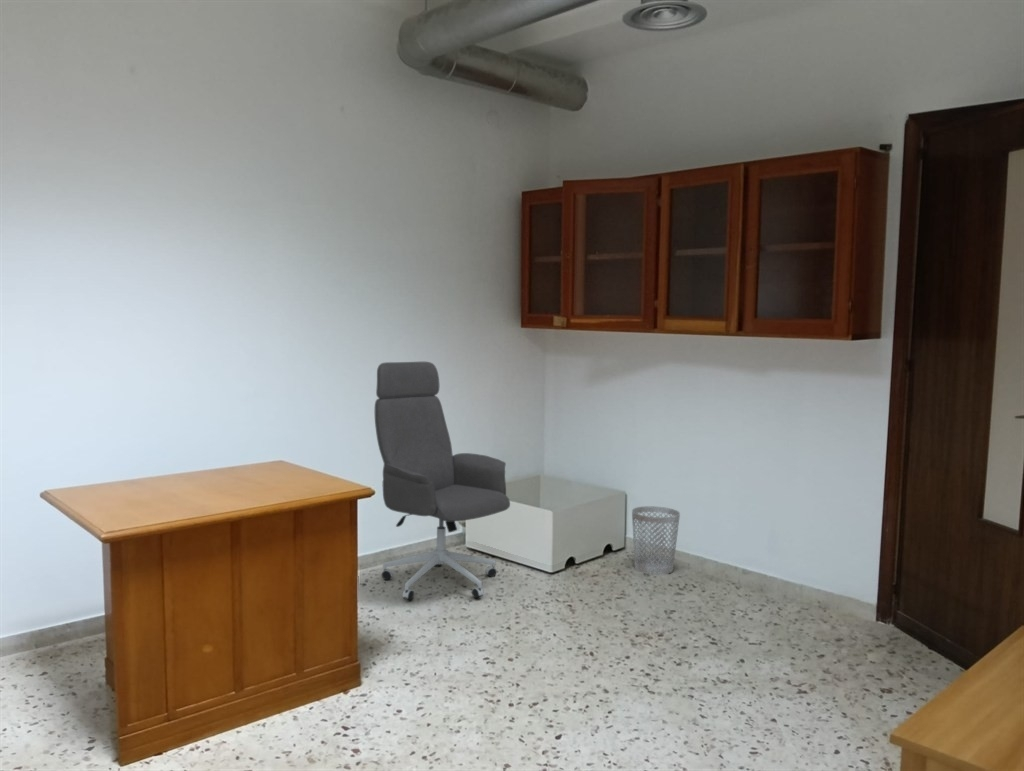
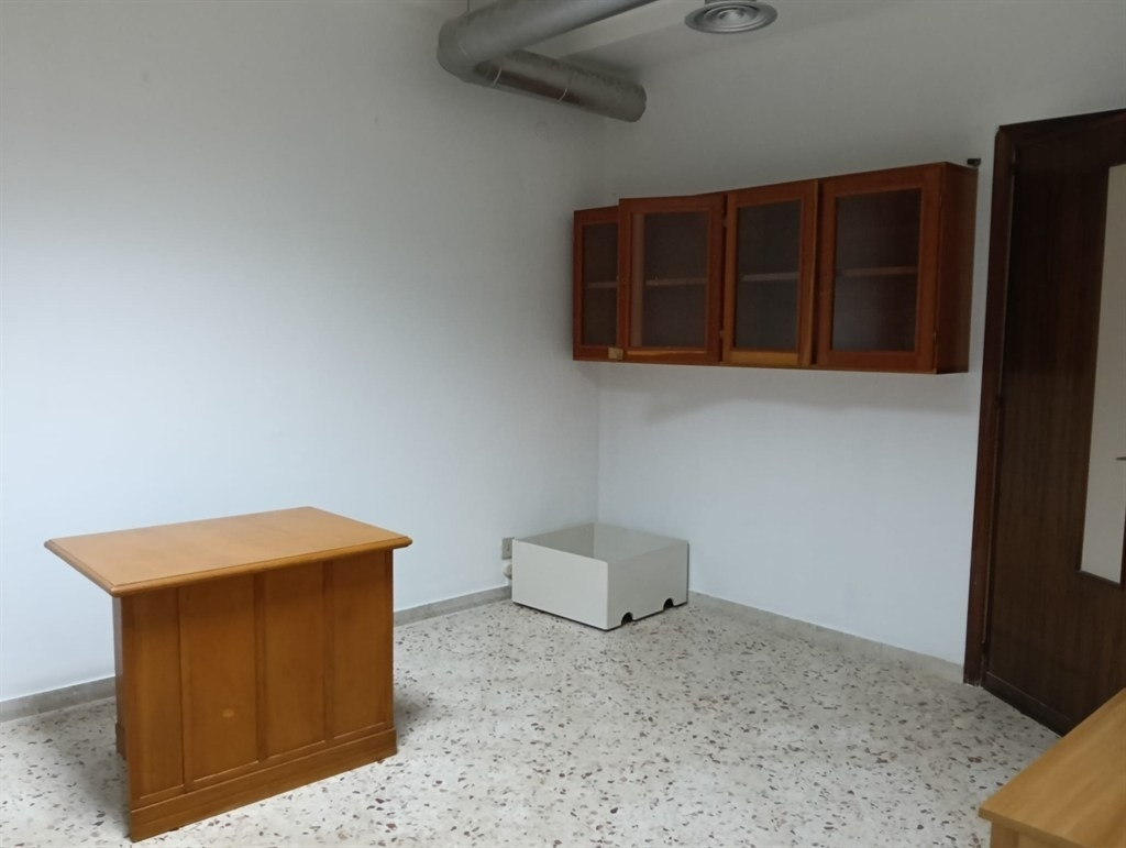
- office chair [374,361,511,601]
- wastebasket [631,505,681,576]
